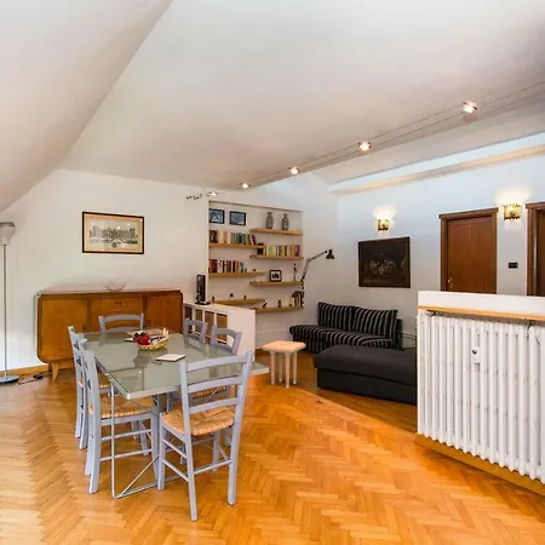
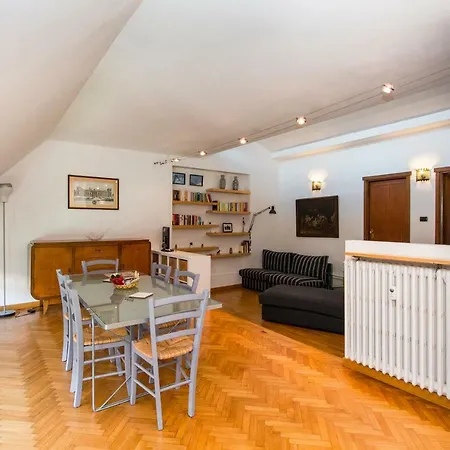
- side table [260,339,306,389]
